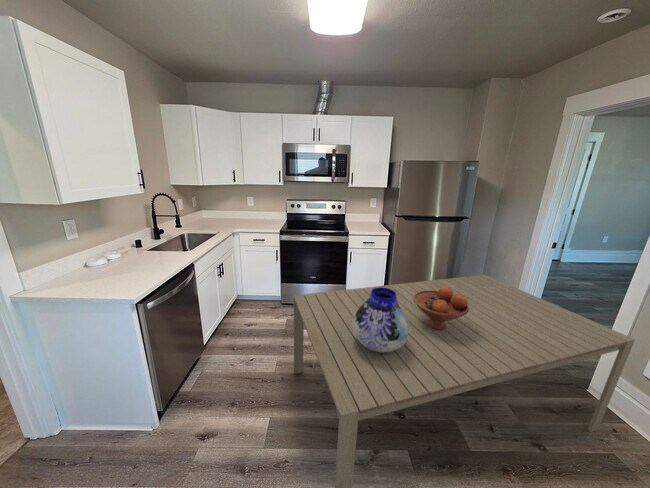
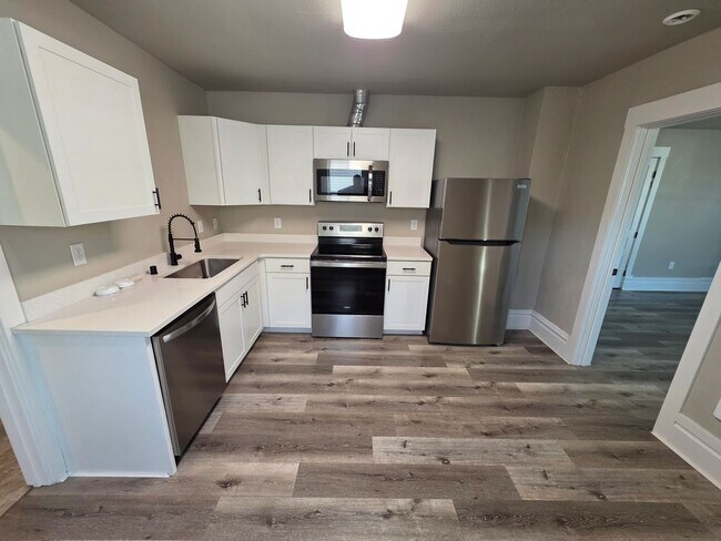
- vase [353,287,409,353]
- dining table [293,274,636,488]
- fruit bowl [413,287,469,330]
